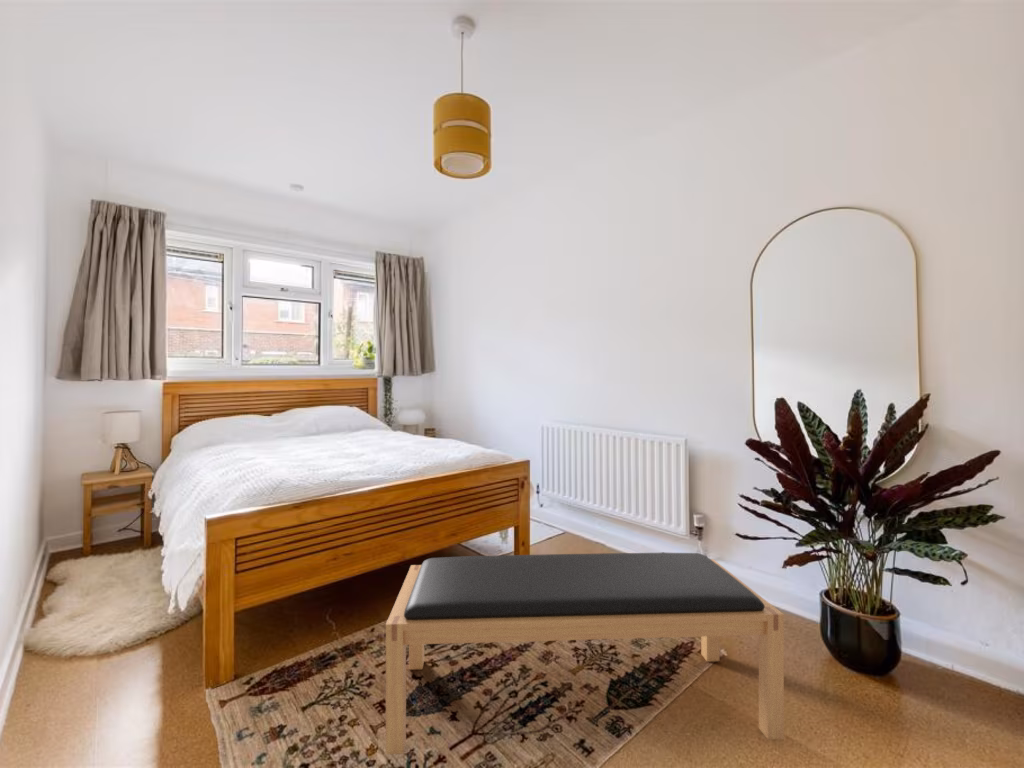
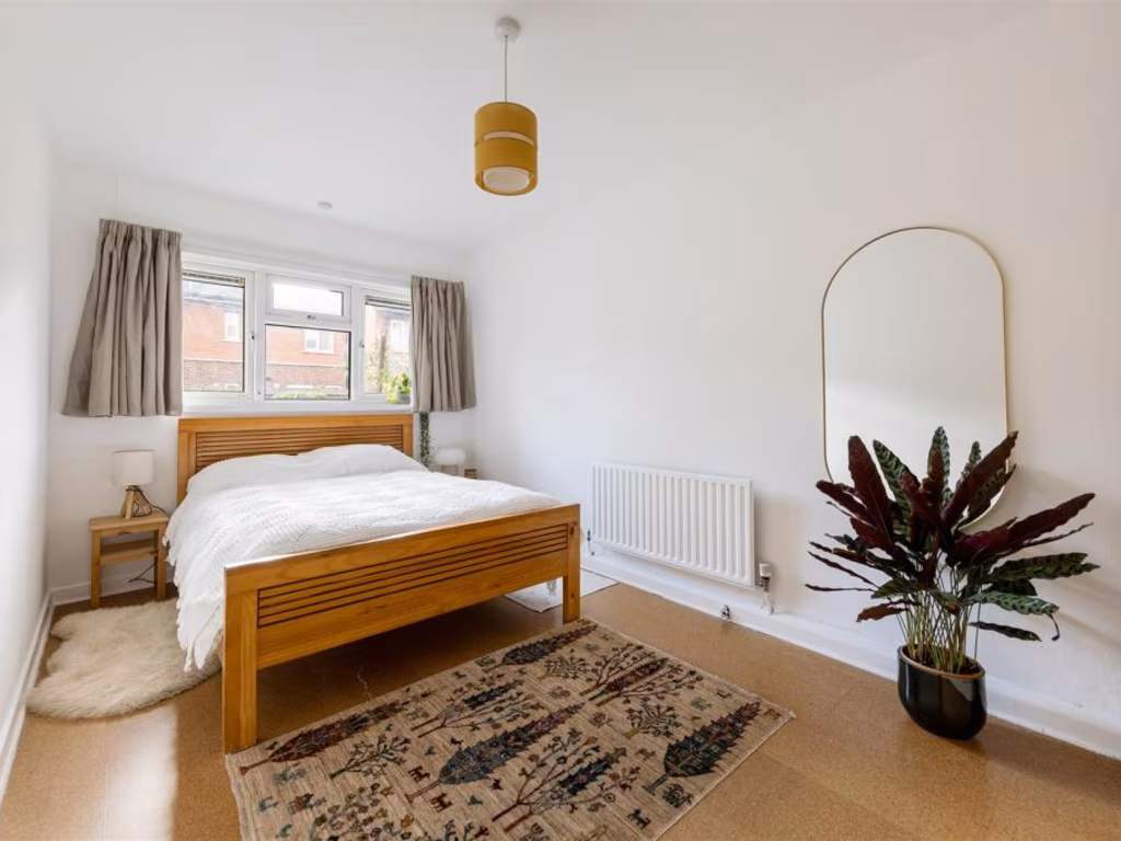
- bench [385,552,785,755]
